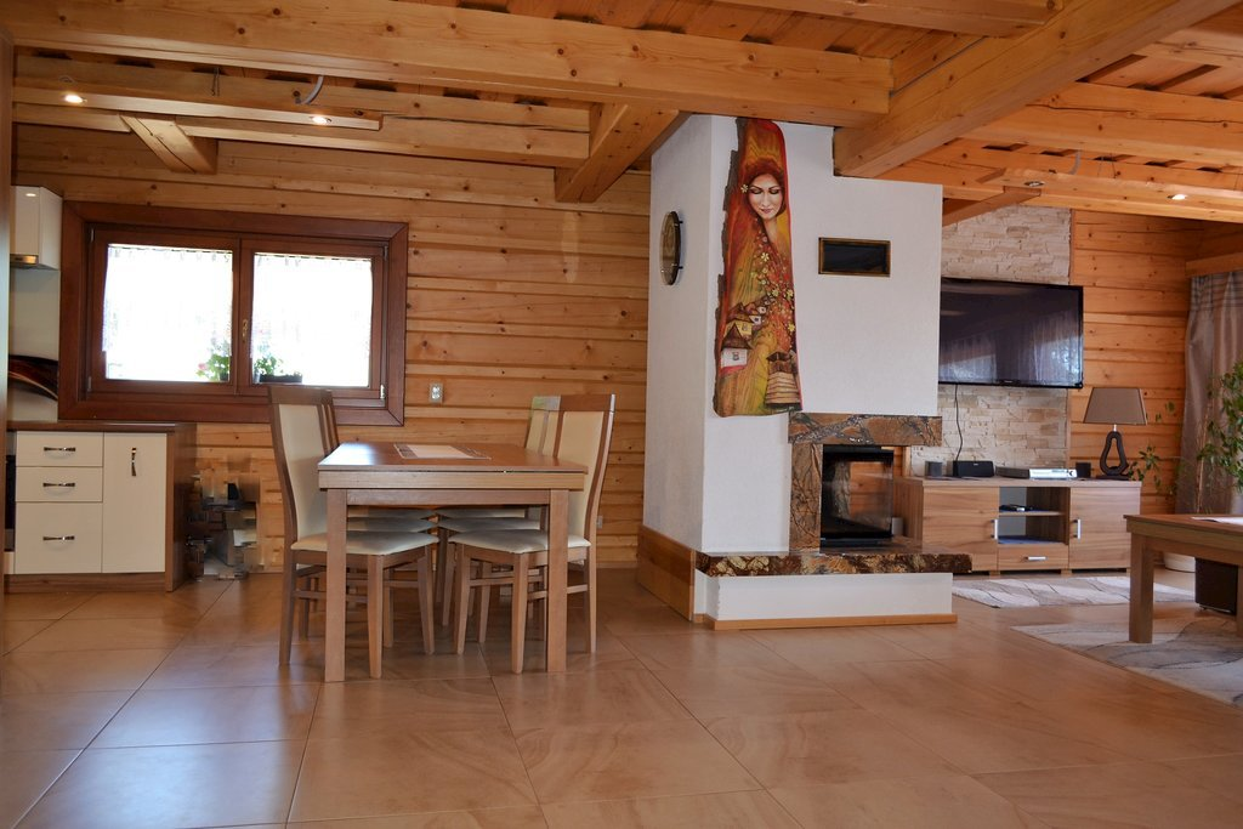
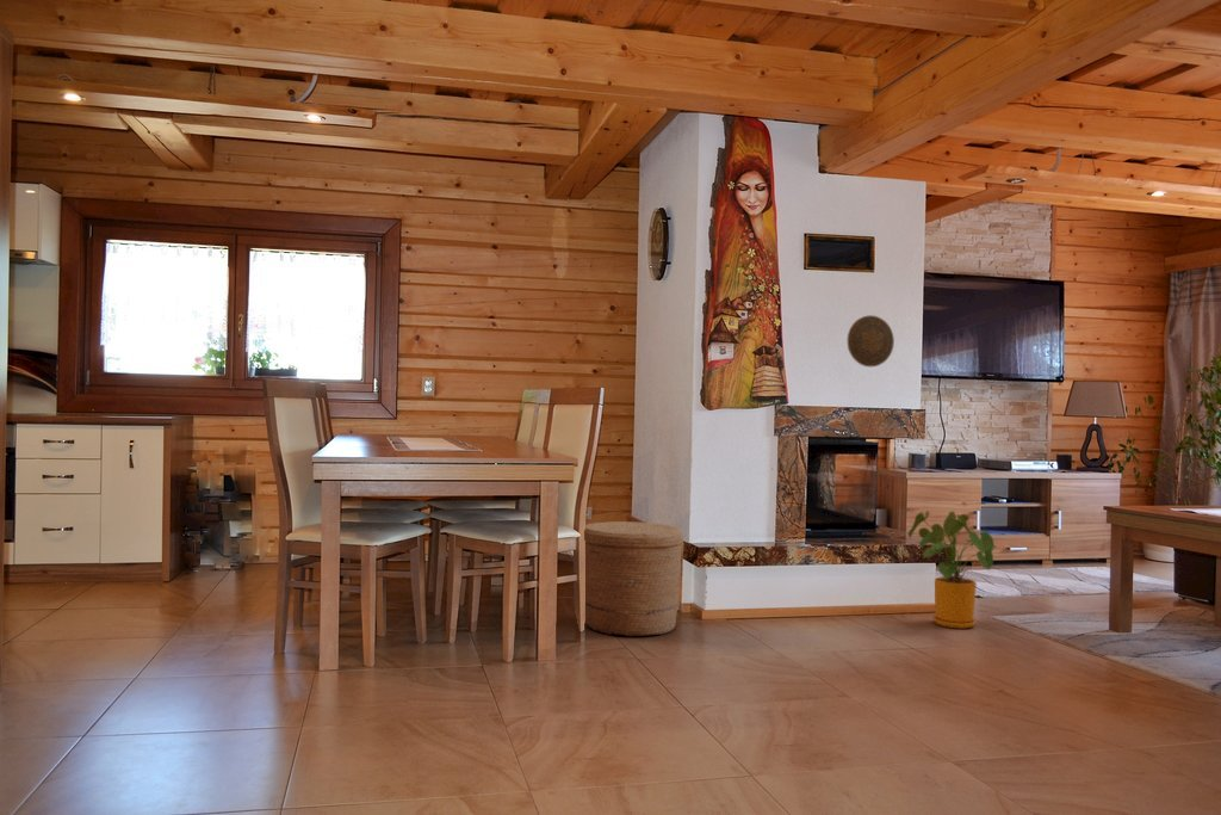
+ house plant [907,510,998,630]
+ decorative plate [847,314,895,368]
+ woven basket [583,520,684,638]
